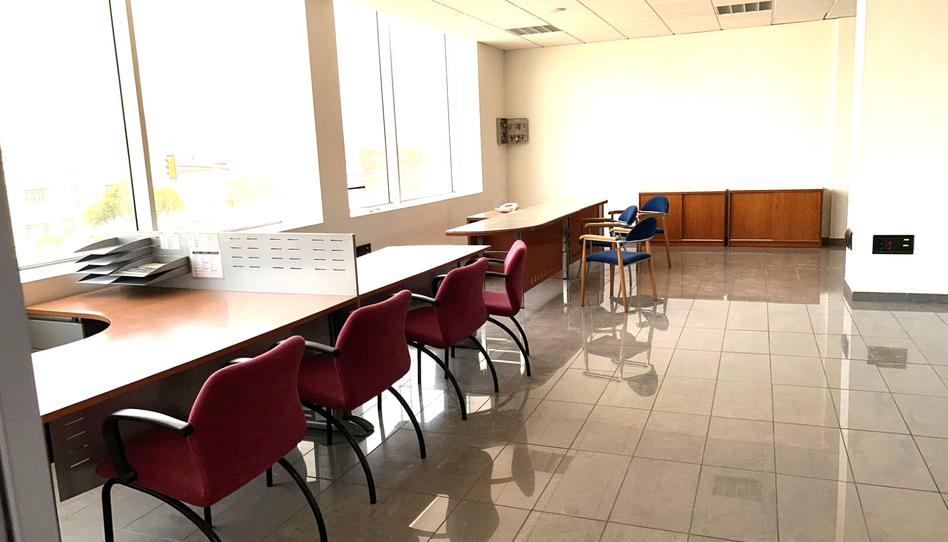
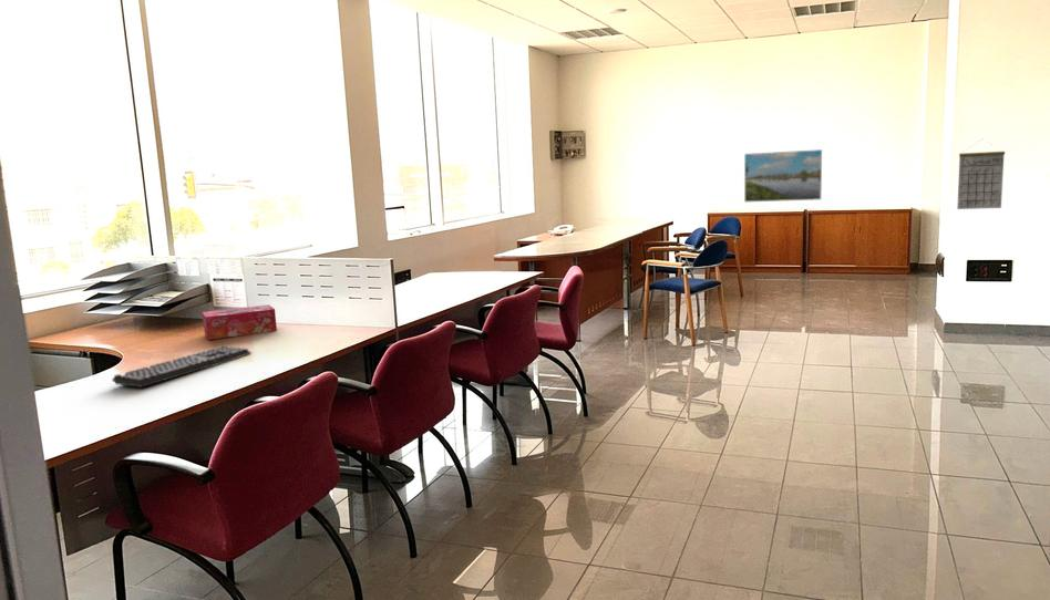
+ keyboard [111,344,251,389]
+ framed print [743,148,823,204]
+ calendar [956,138,1006,210]
+ tissue box [202,303,278,341]
